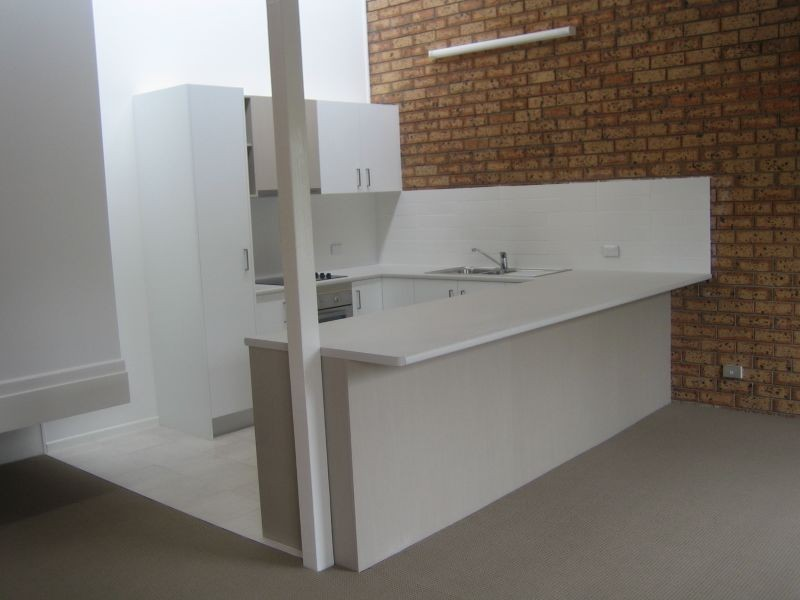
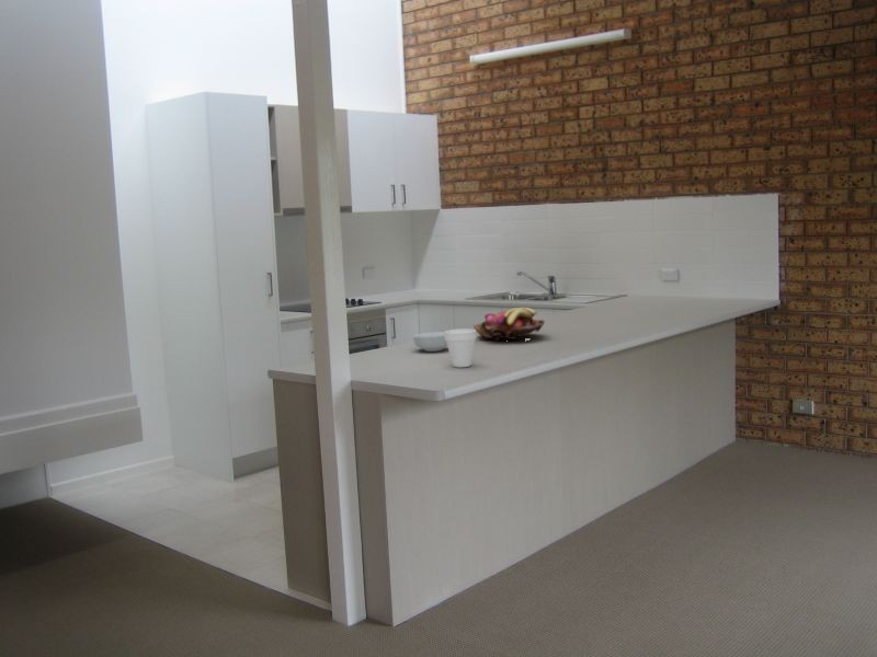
+ cereal bowl [412,331,447,353]
+ cup [444,328,478,368]
+ fruit basket [472,307,546,342]
